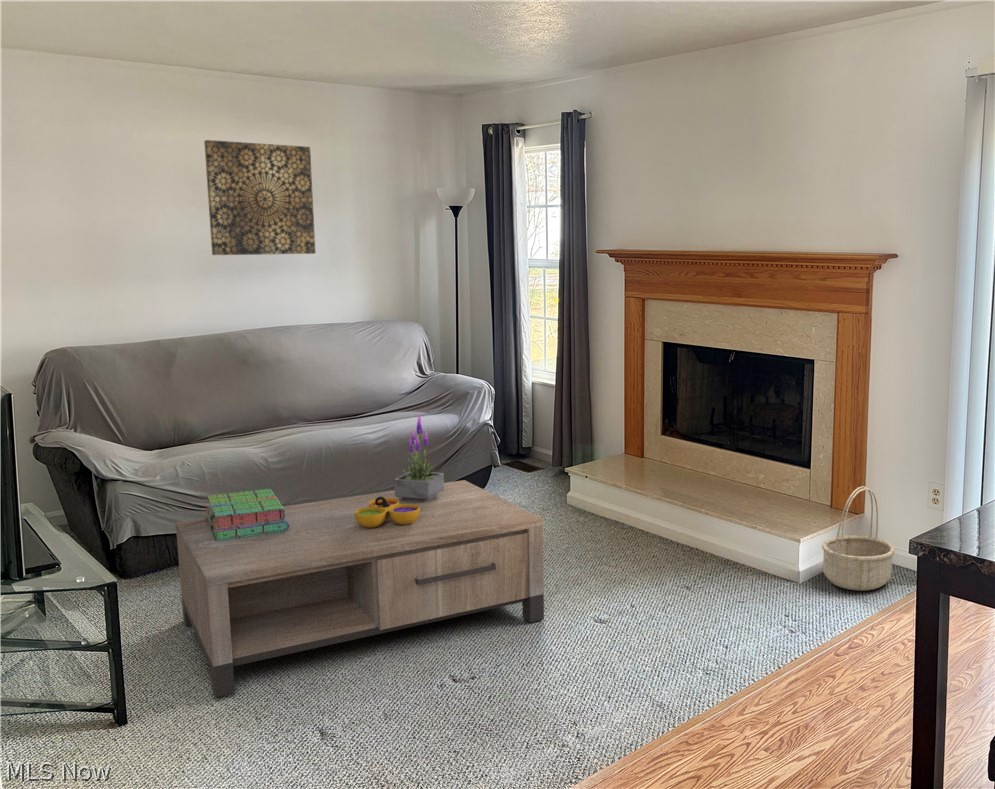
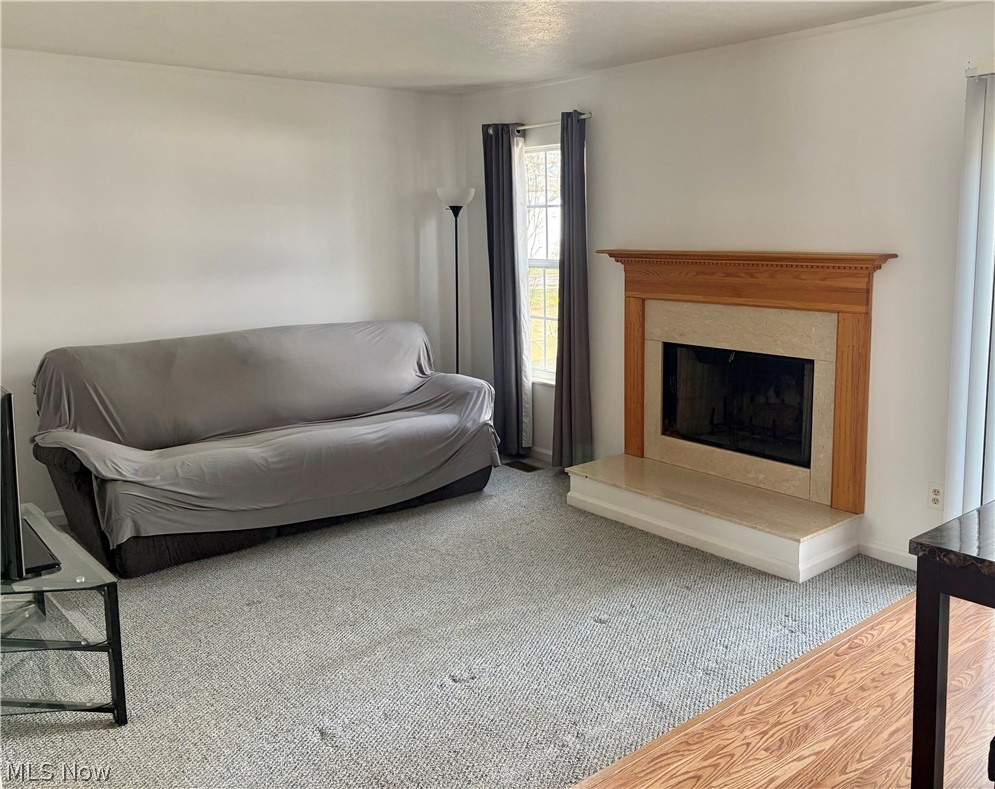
- decorative bowl [355,496,420,528]
- wall art [203,139,317,256]
- stack of books [204,488,289,541]
- basket [821,485,896,592]
- coffee table [174,479,545,698]
- potted plant [393,413,445,502]
